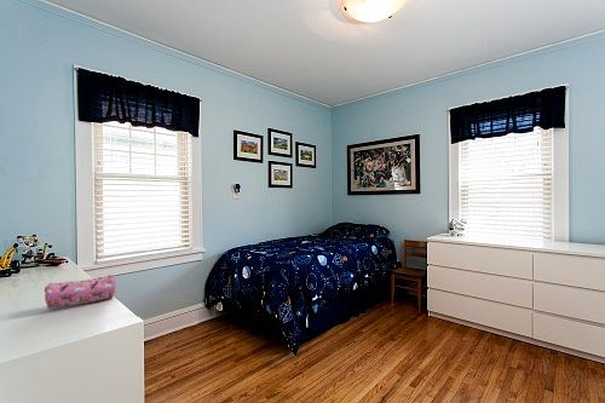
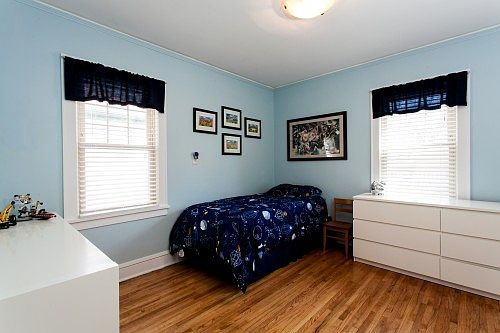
- pencil case [44,274,116,310]
